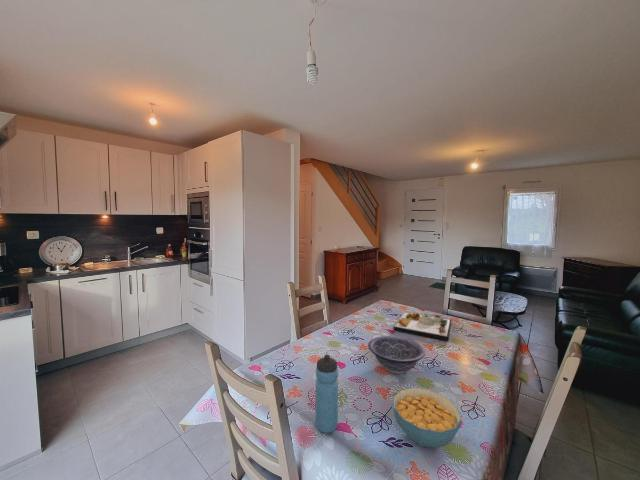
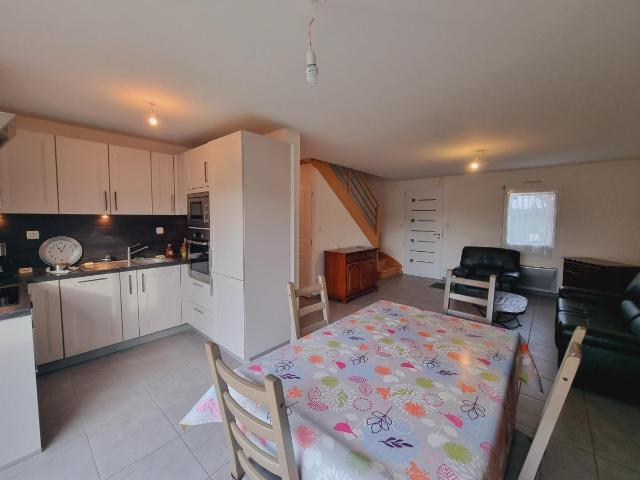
- water bottle [314,354,339,434]
- dinner plate [393,311,452,342]
- cereal bowl [392,387,463,449]
- decorative bowl [367,335,426,375]
